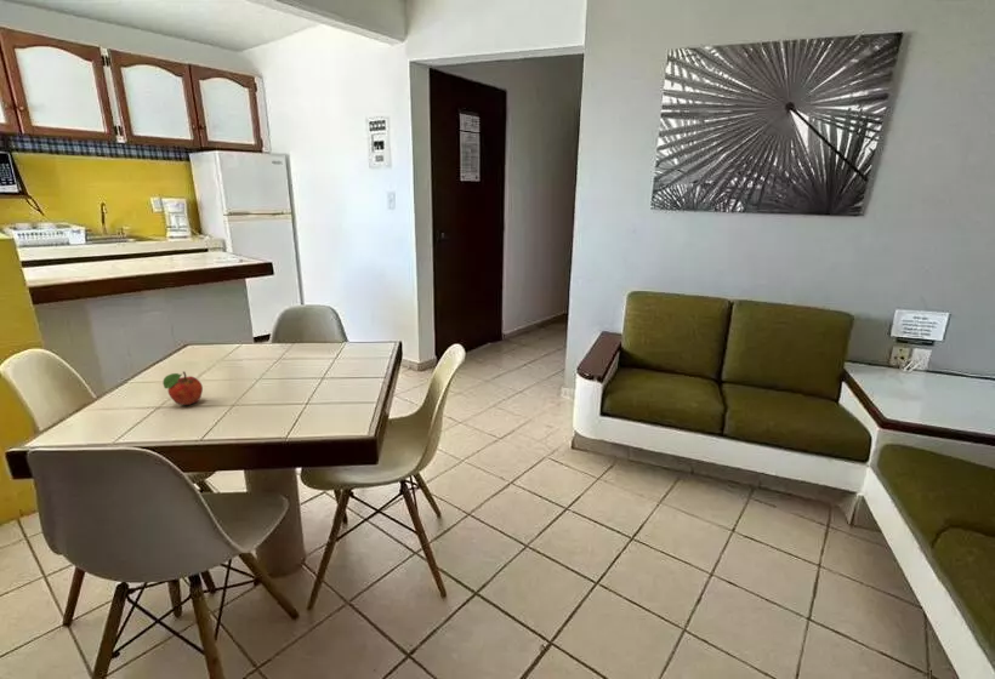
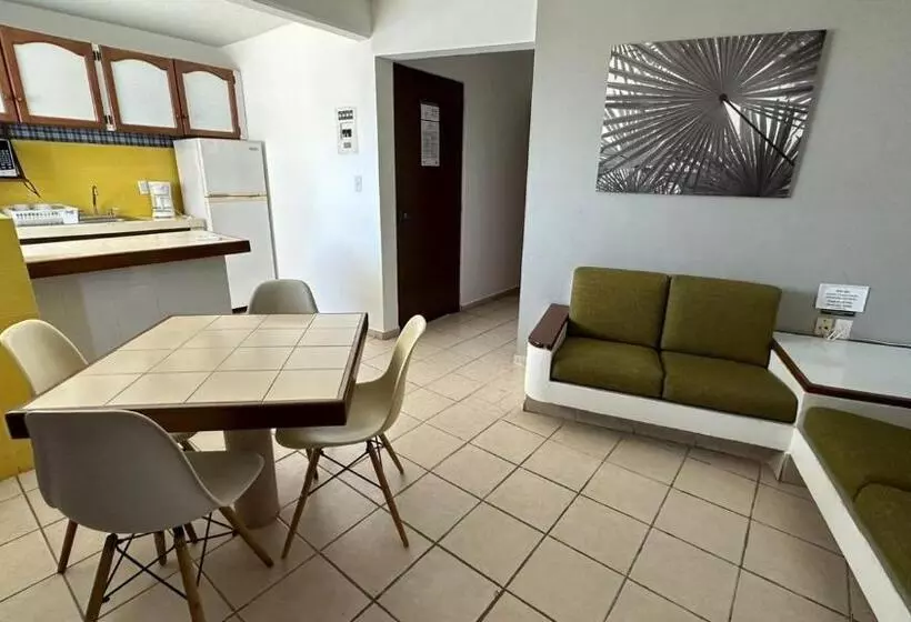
- fruit [161,370,204,406]
